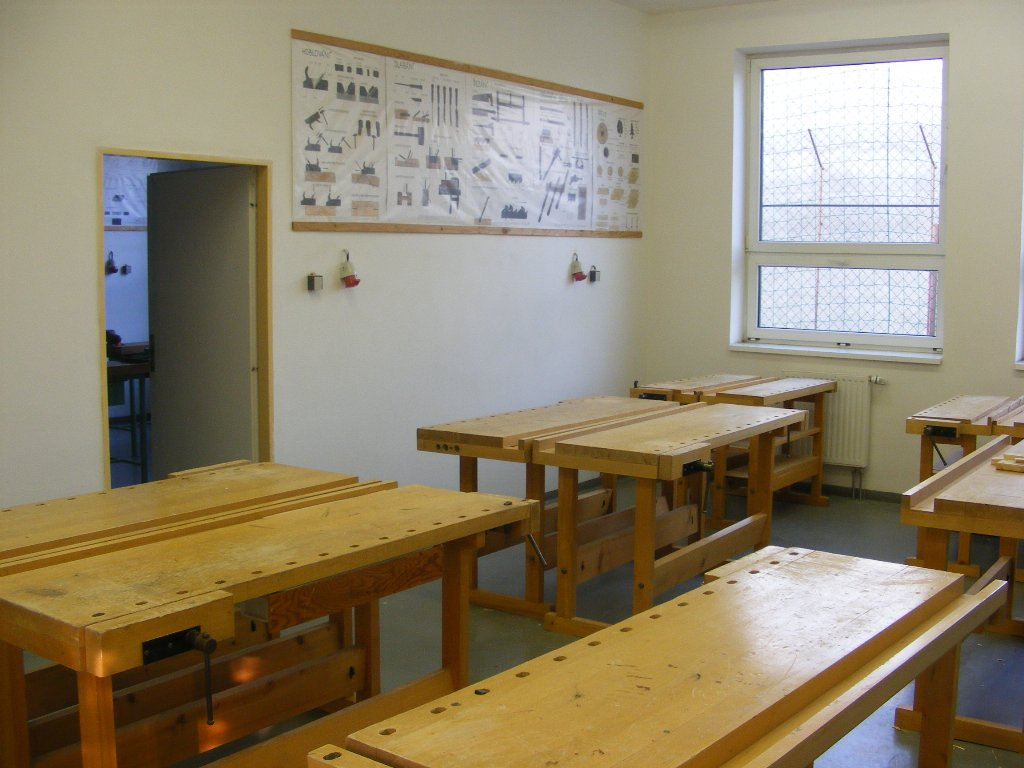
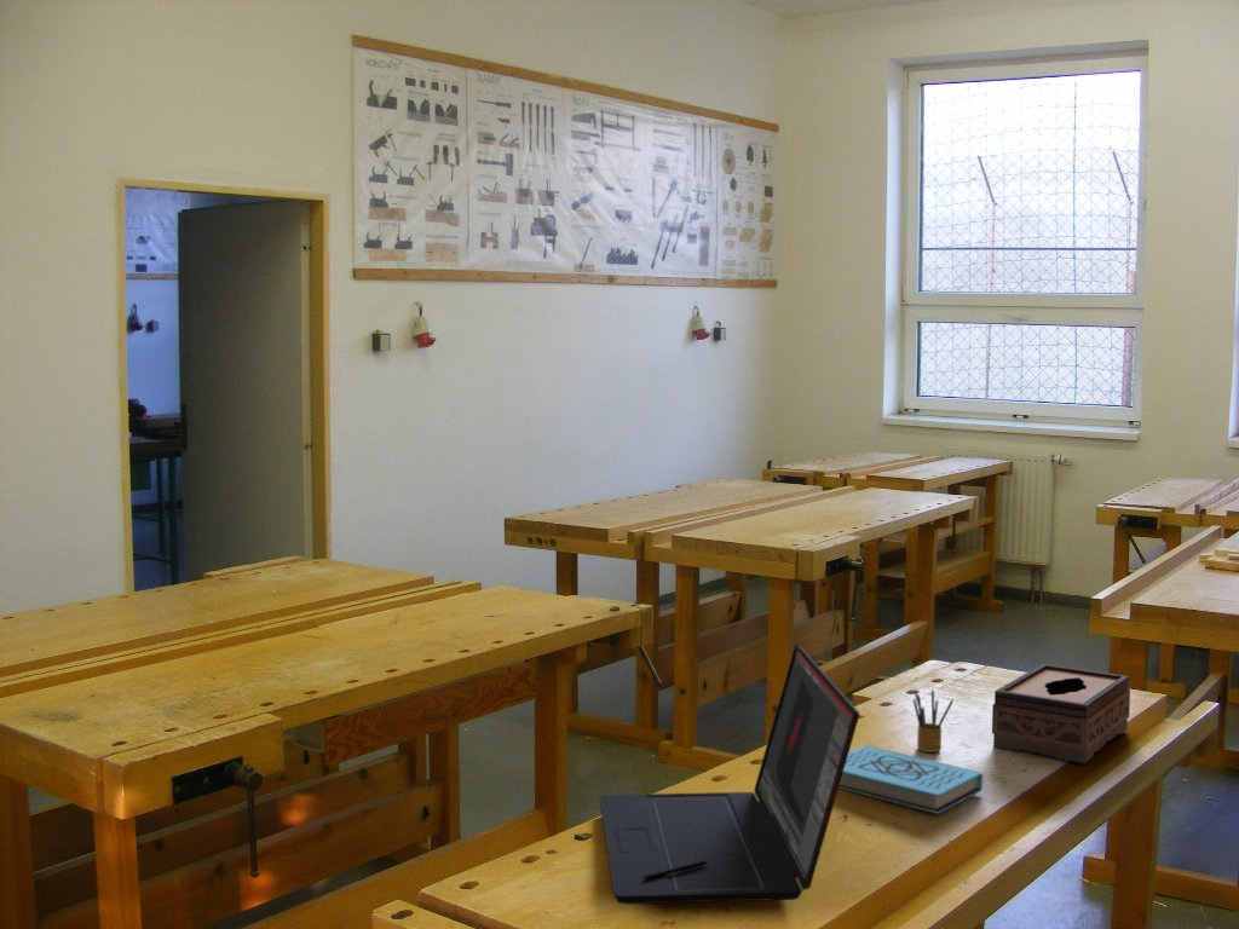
+ book [839,744,985,815]
+ laptop [598,642,860,905]
+ tissue box [991,663,1131,764]
+ pencil box [911,688,955,754]
